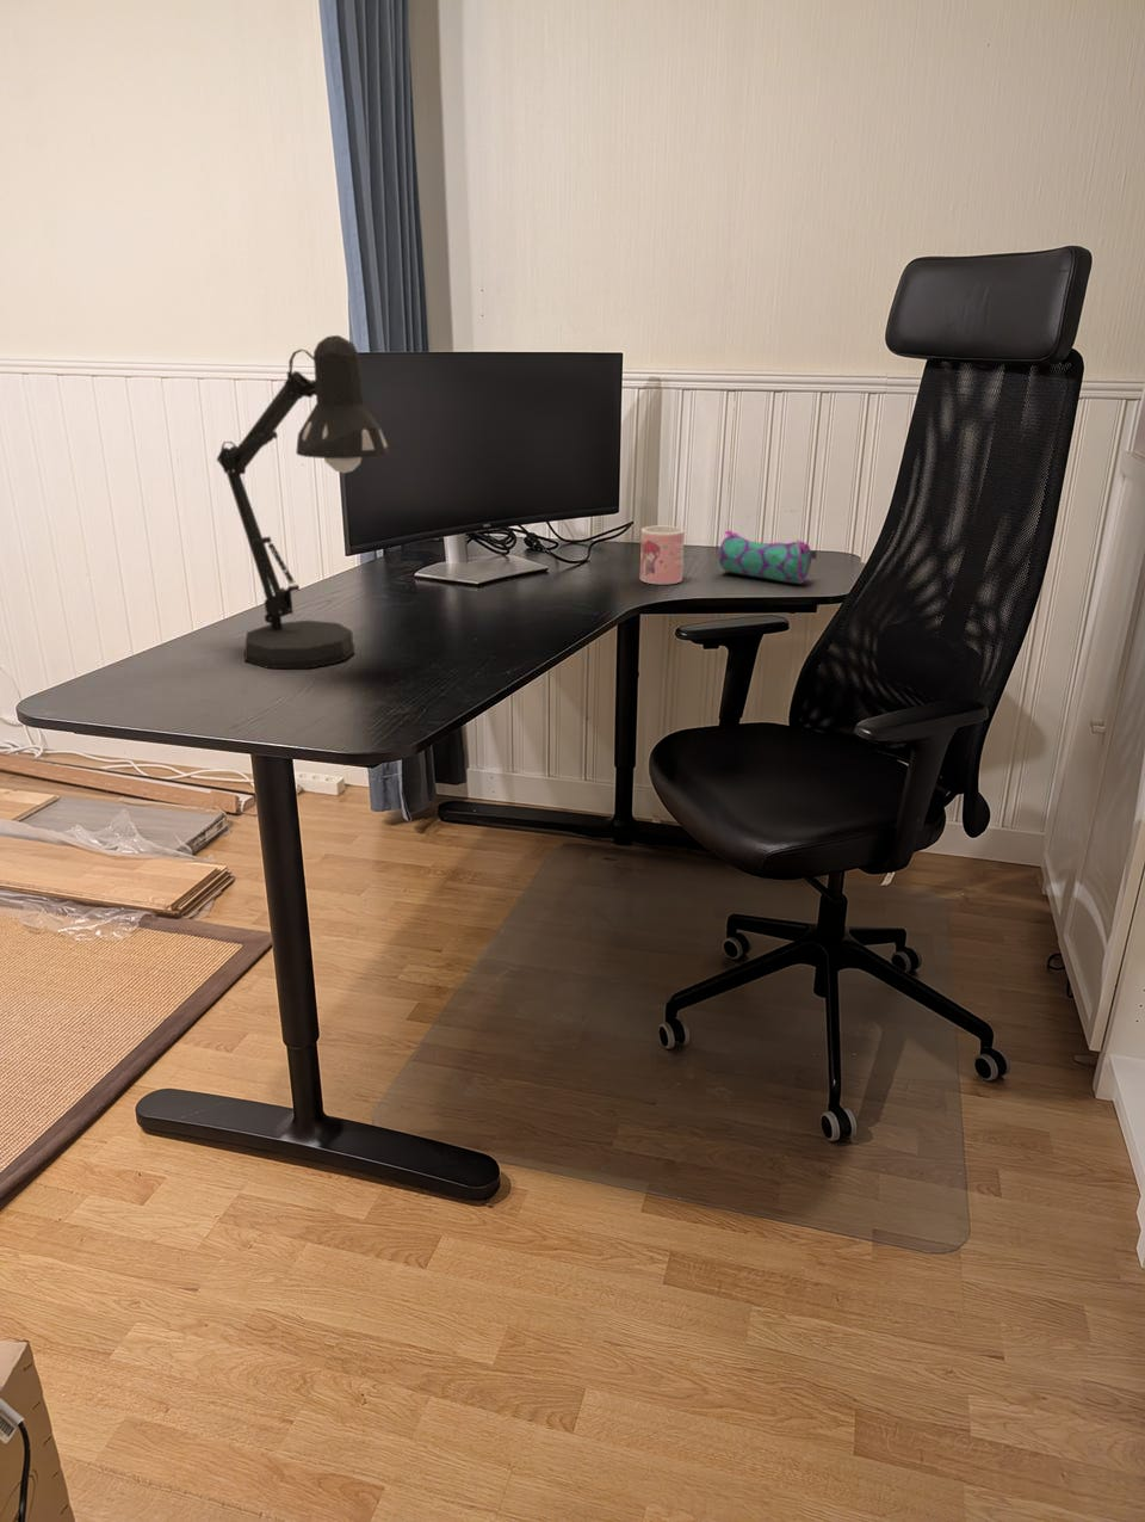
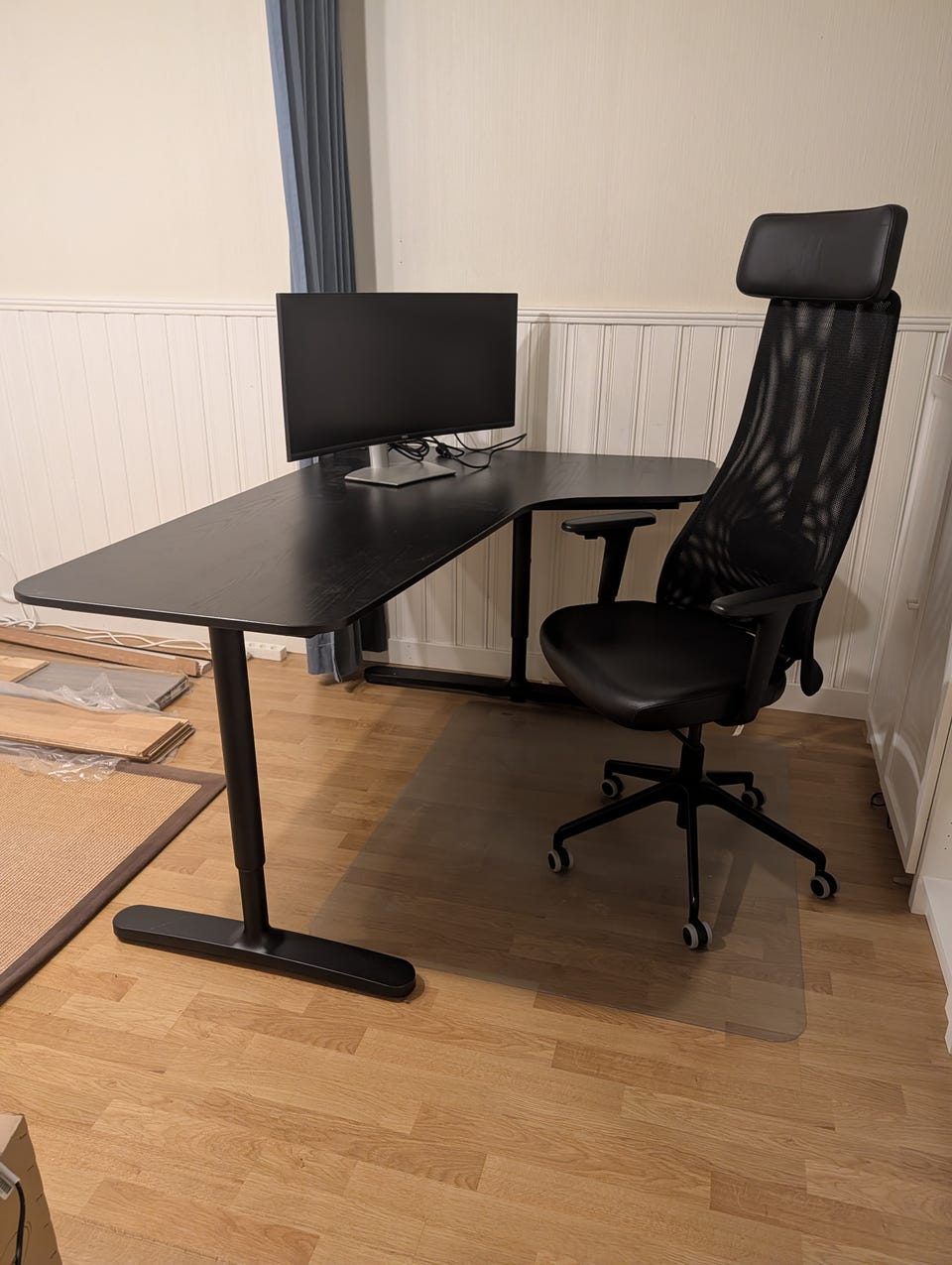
- pencil case [718,529,818,585]
- desk lamp [215,334,391,670]
- mug [640,526,686,585]
